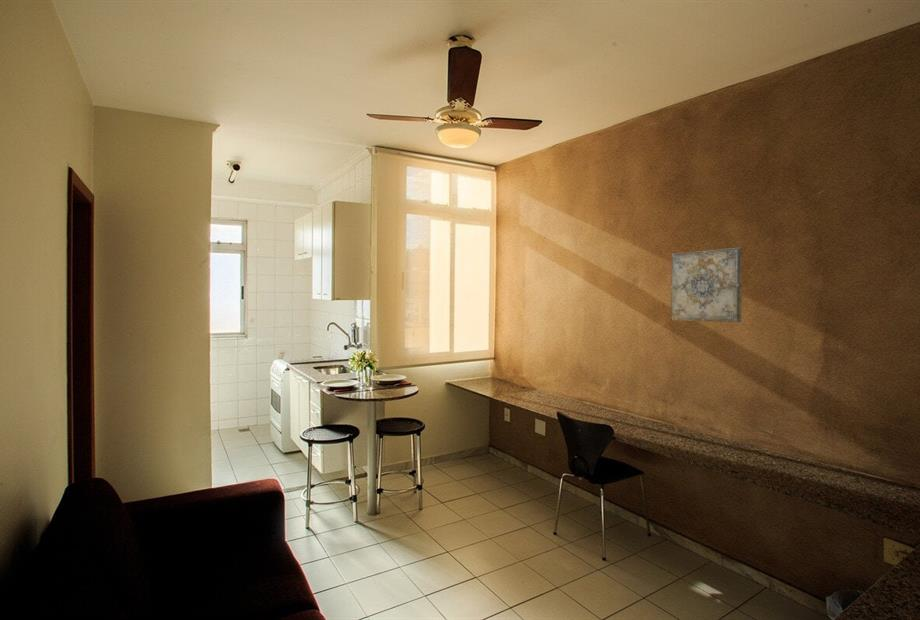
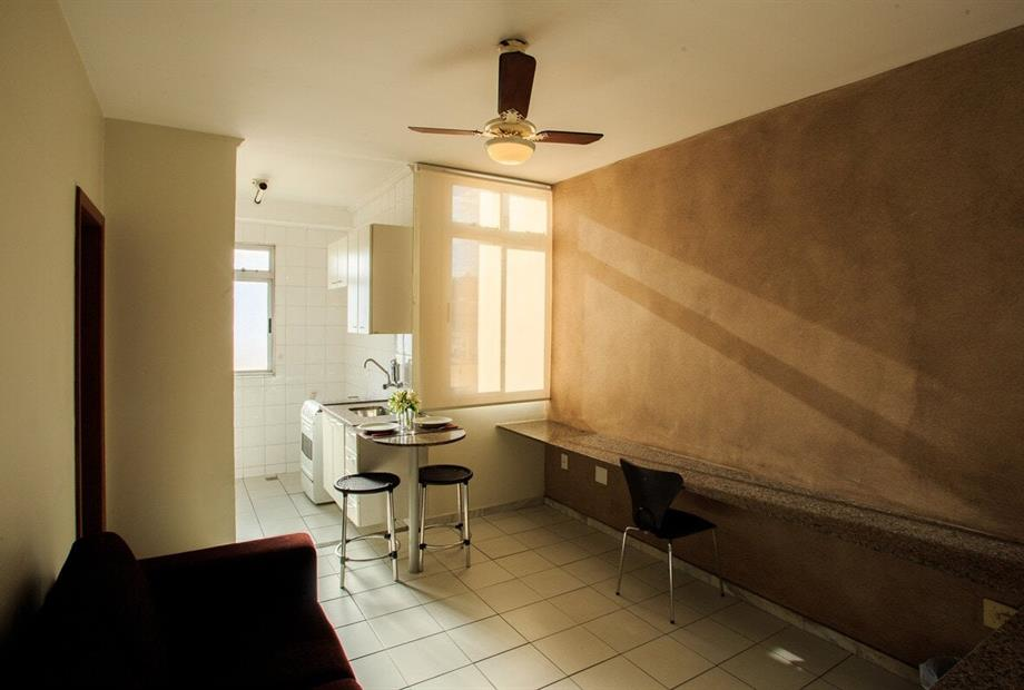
- wall art [670,247,743,323]
